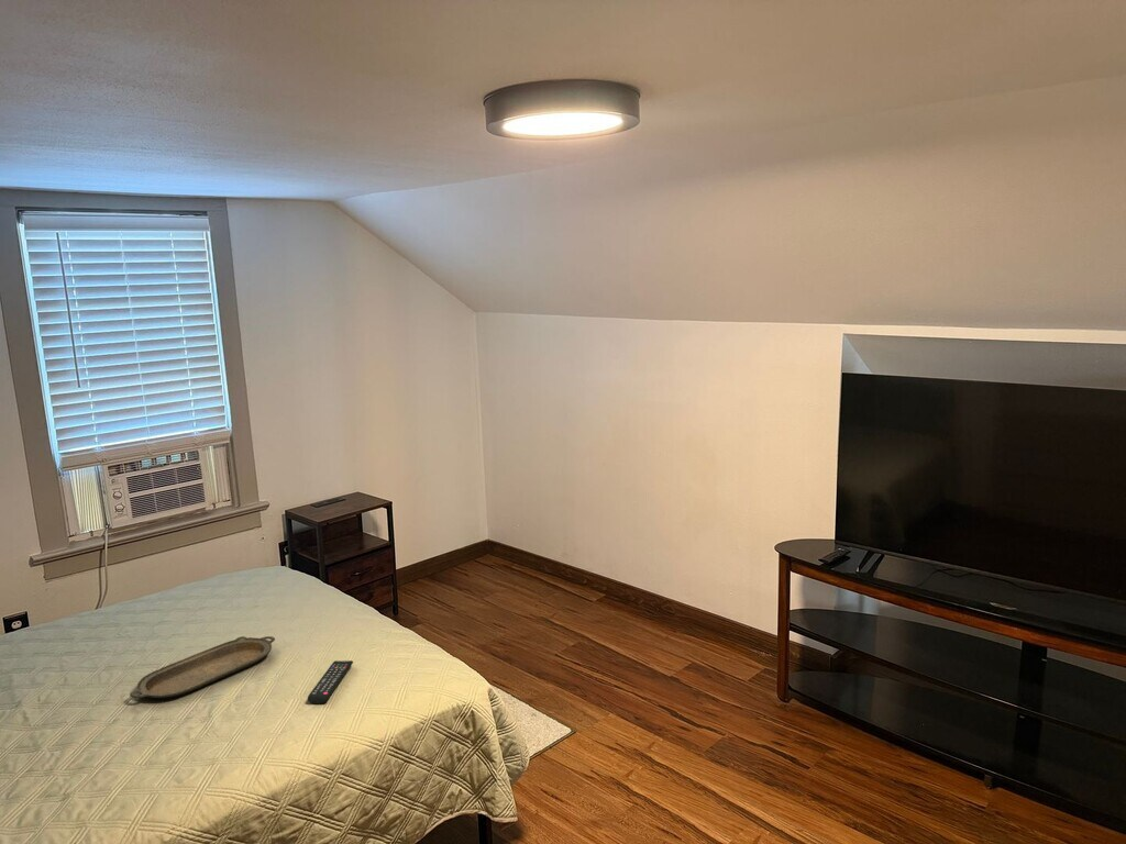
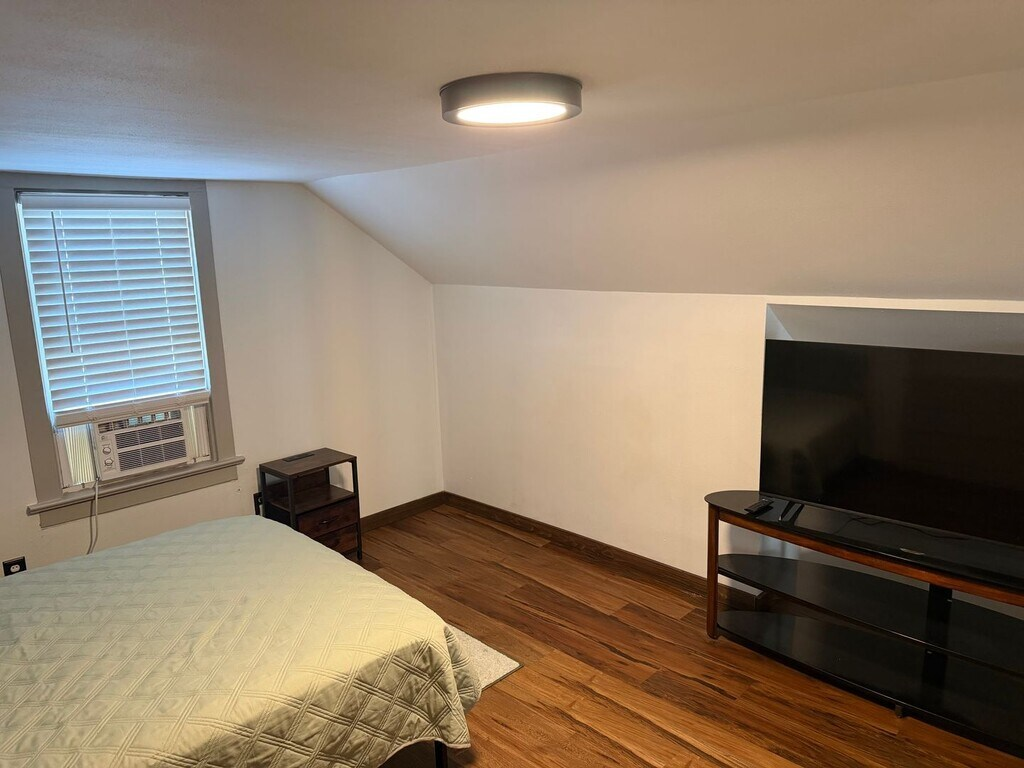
- remote control [307,659,354,706]
- serving tray [129,635,276,699]
